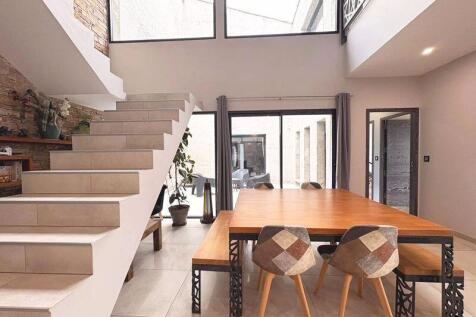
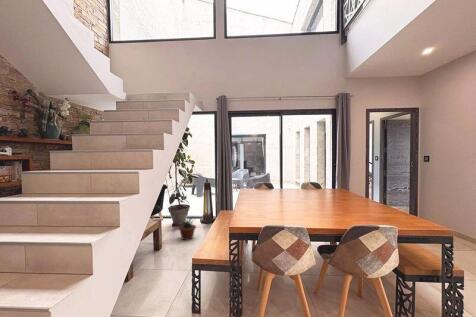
+ potted plant [176,215,197,241]
